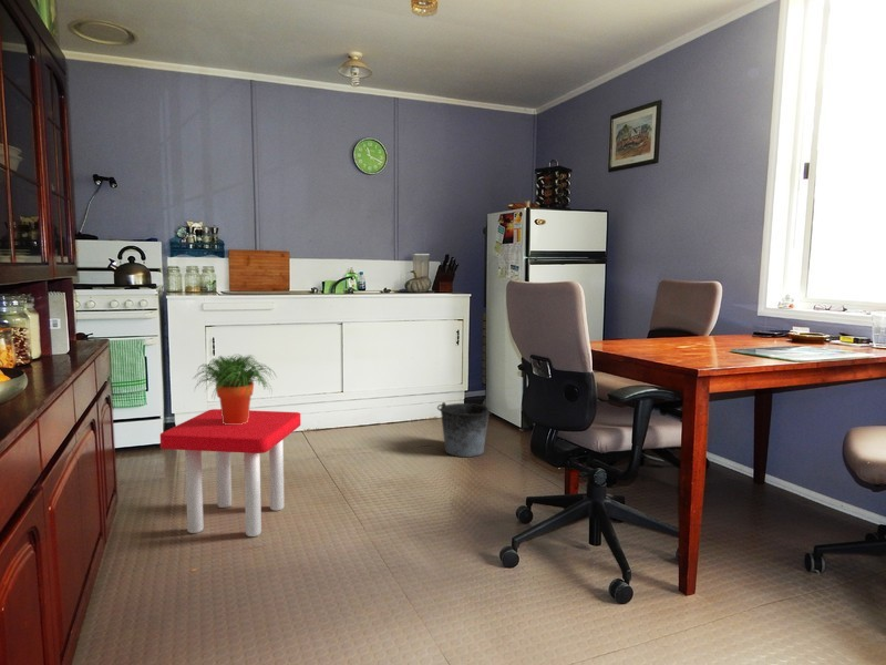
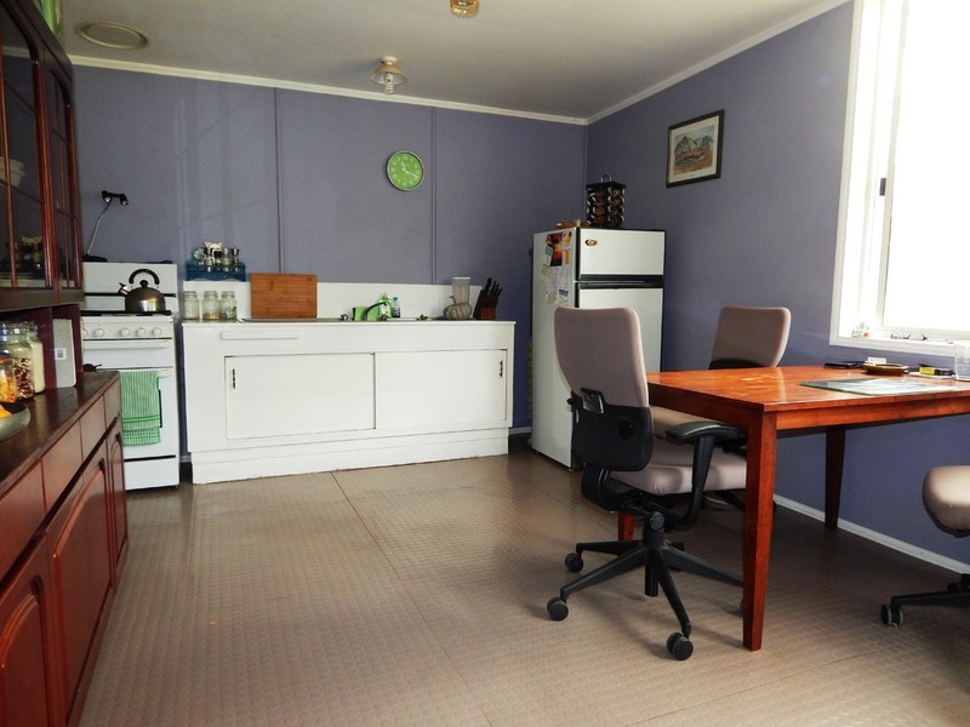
- stool [159,408,301,538]
- potted plant [192,352,278,424]
- bucket [436,401,492,458]
